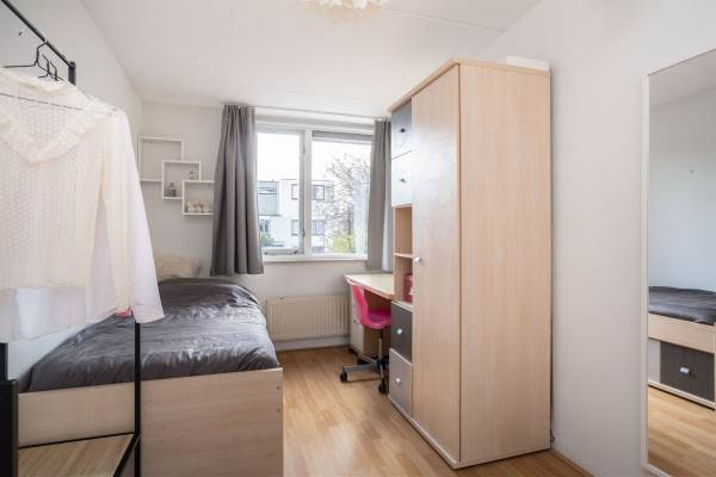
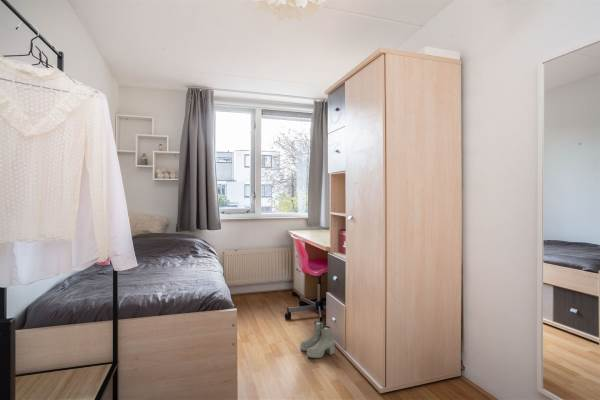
+ boots [299,320,335,359]
